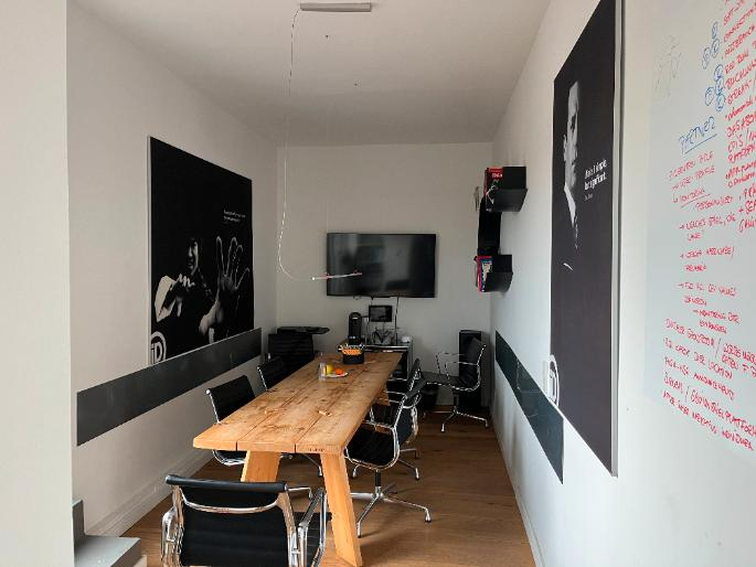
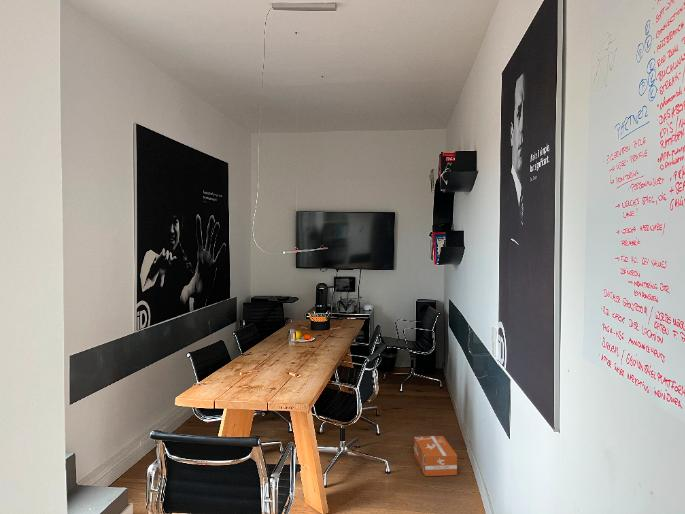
+ cardboard box [413,435,458,477]
